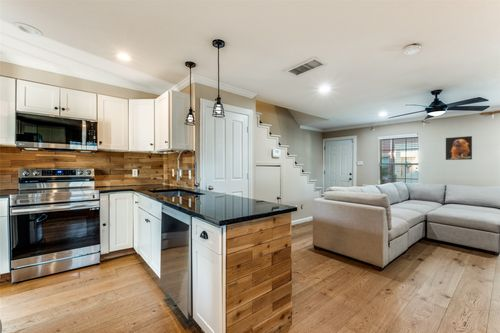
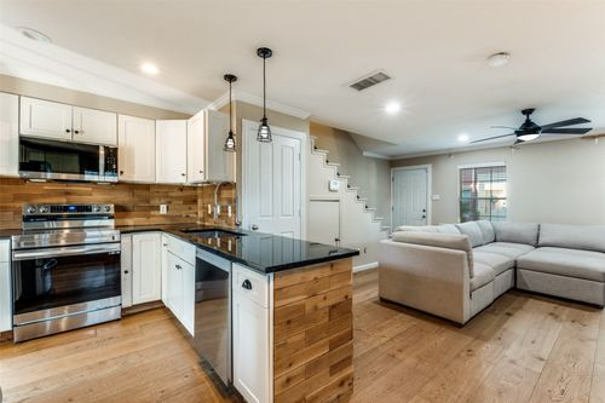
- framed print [445,135,473,161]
